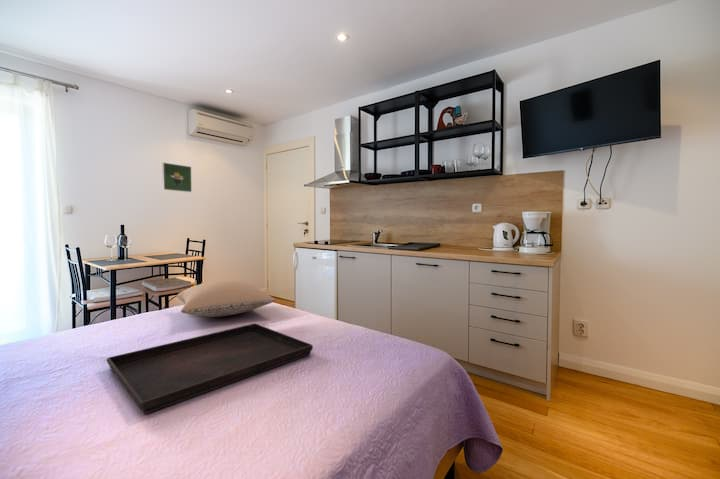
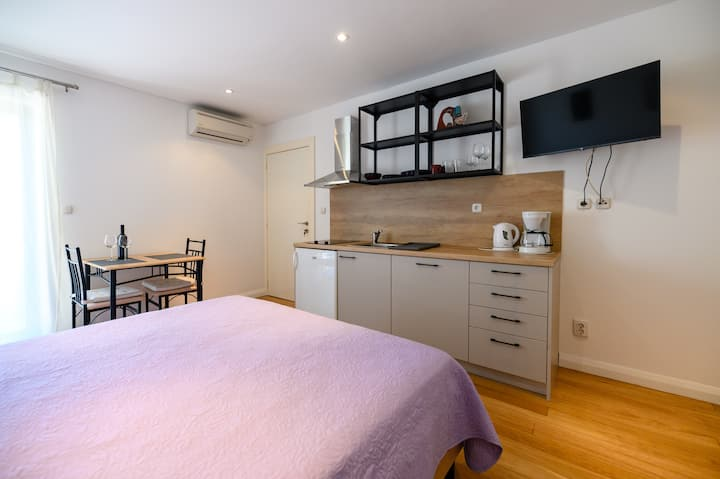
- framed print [161,161,193,193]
- serving tray [106,322,314,415]
- pillow [176,279,276,318]
